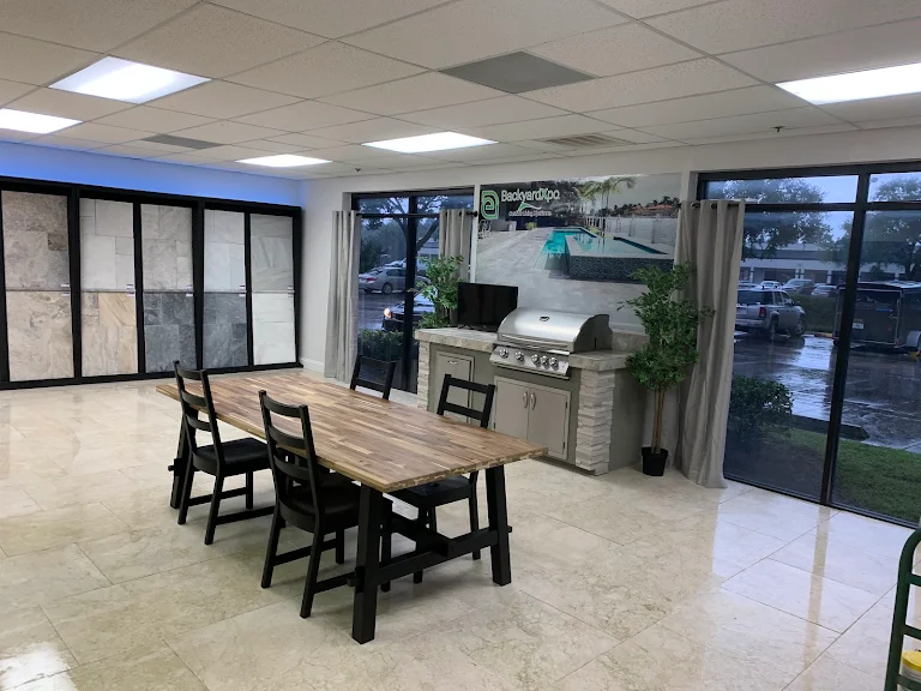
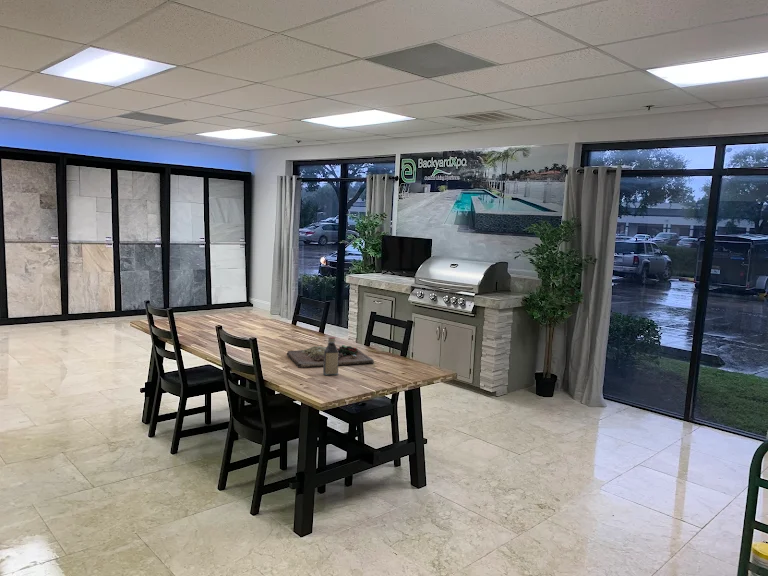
+ bottle [322,336,339,376]
+ cutting board [286,344,375,369]
